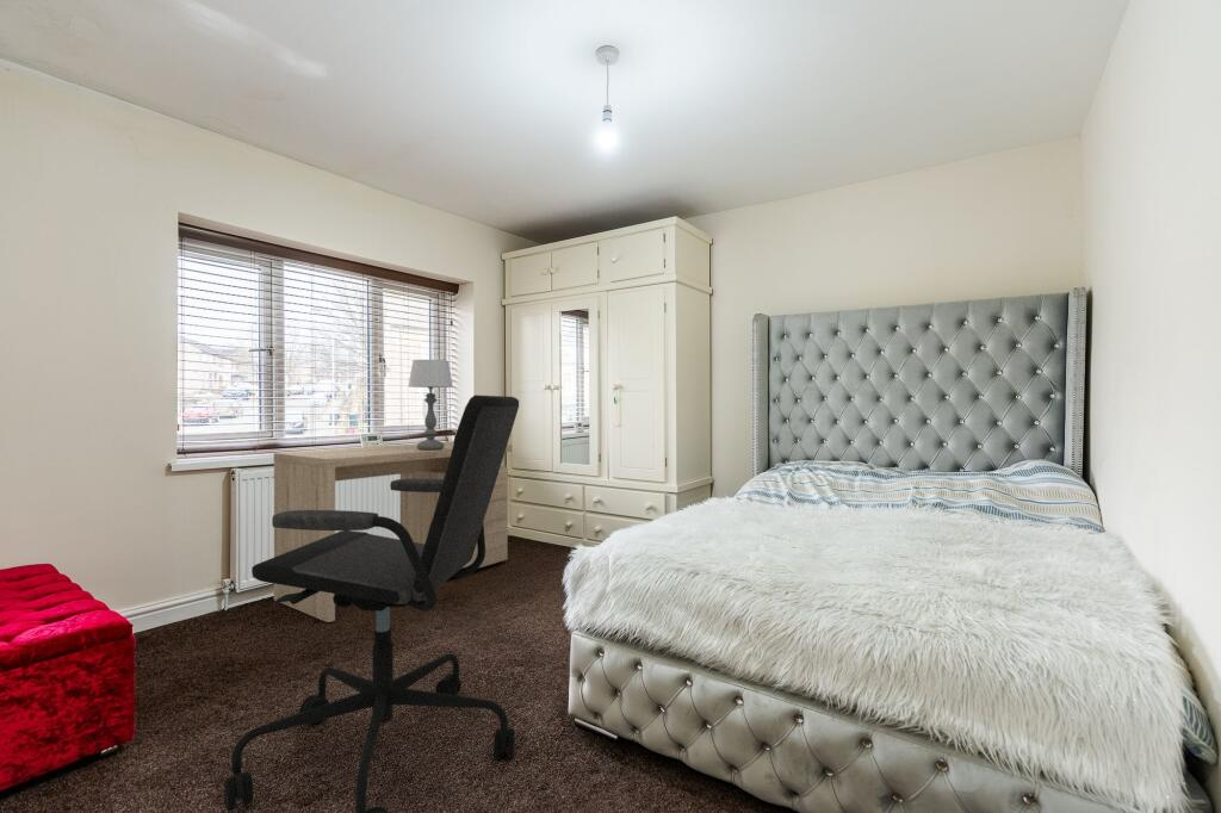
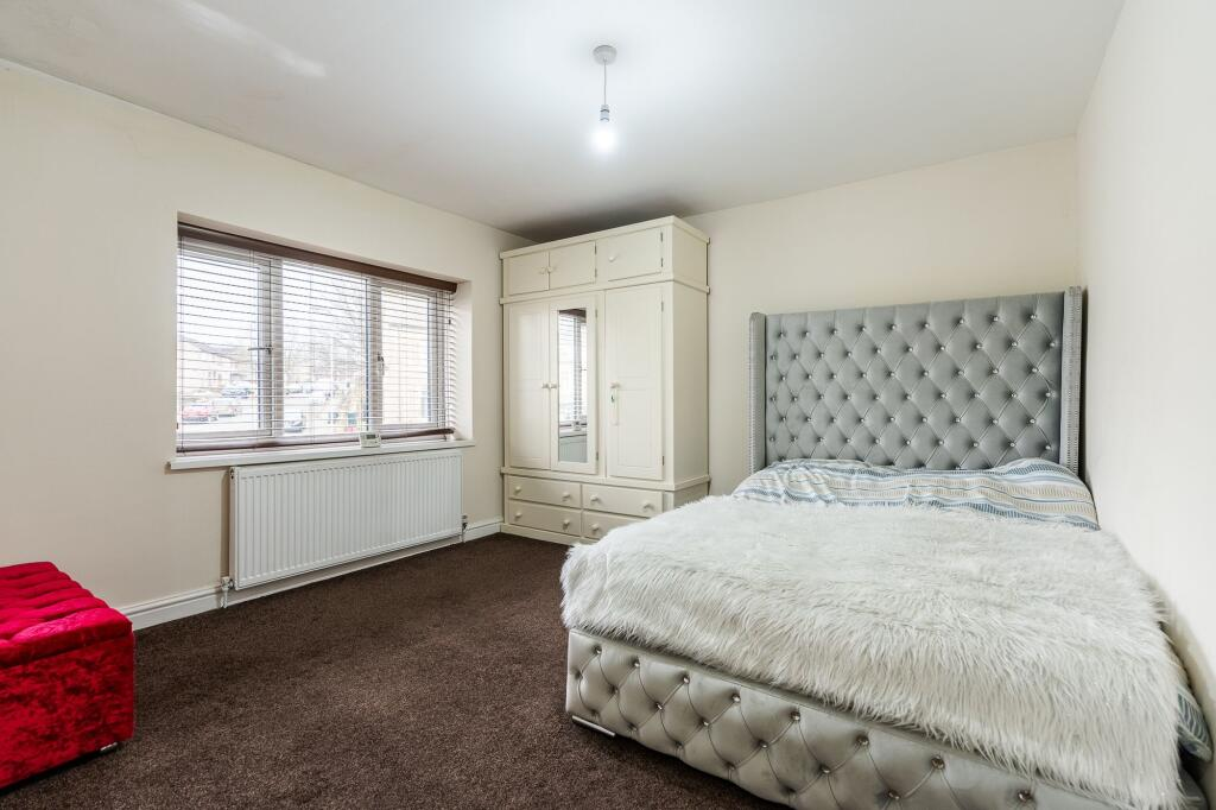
- desk [273,440,513,623]
- table lamp [408,359,454,451]
- office chair [223,395,520,813]
